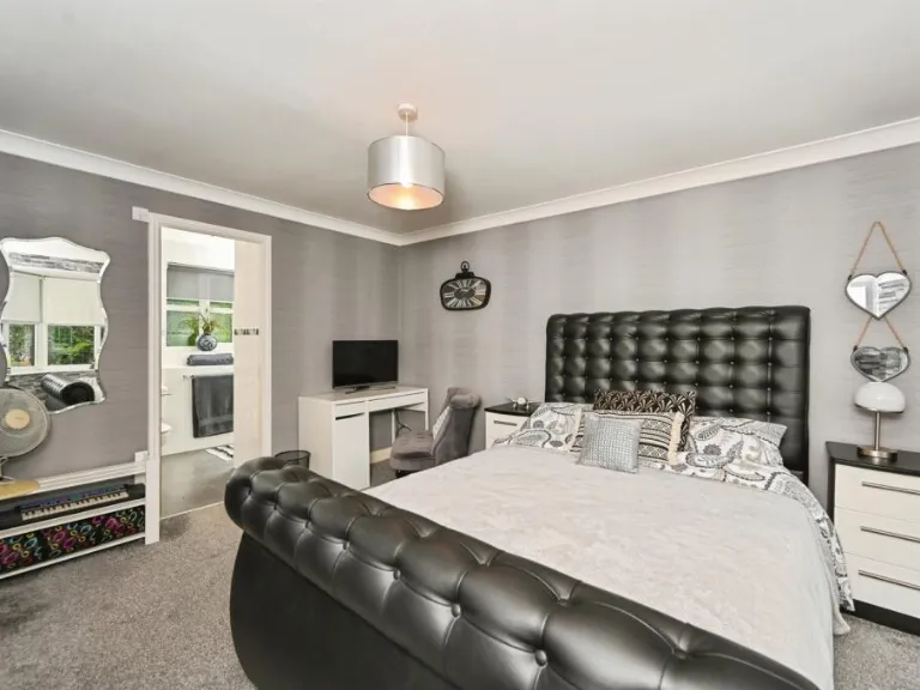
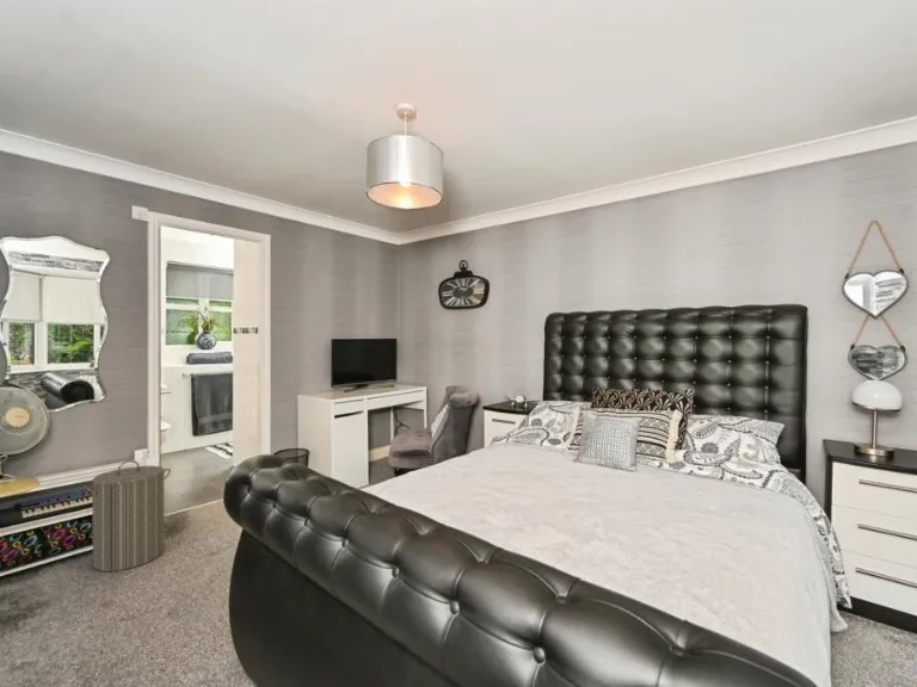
+ laundry hamper [82,459,172,572]
